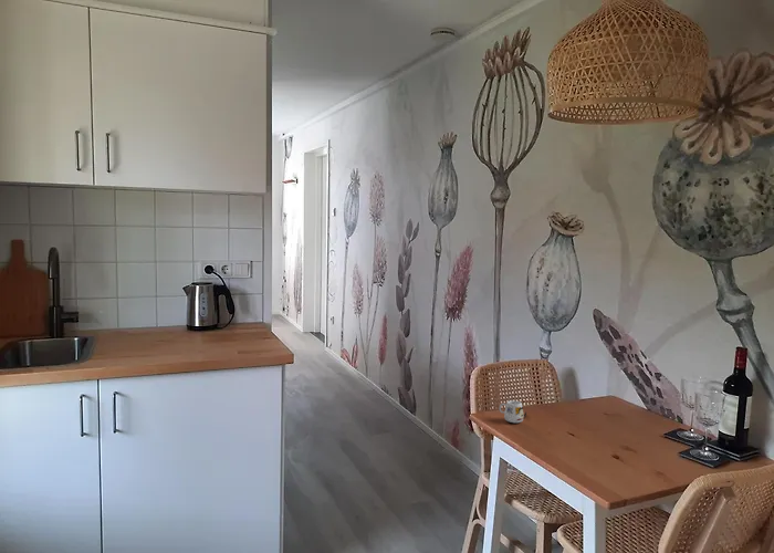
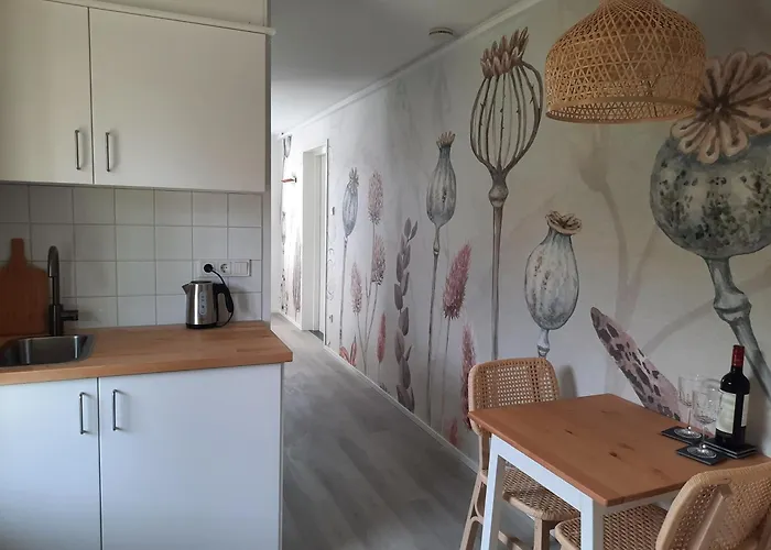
- mug [498,399,527,424]
